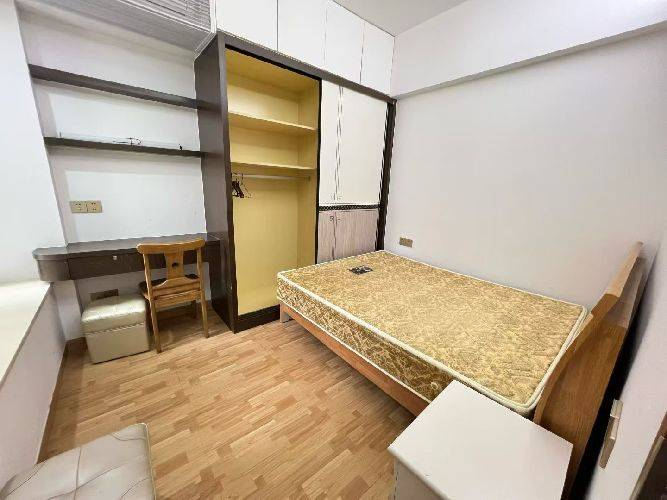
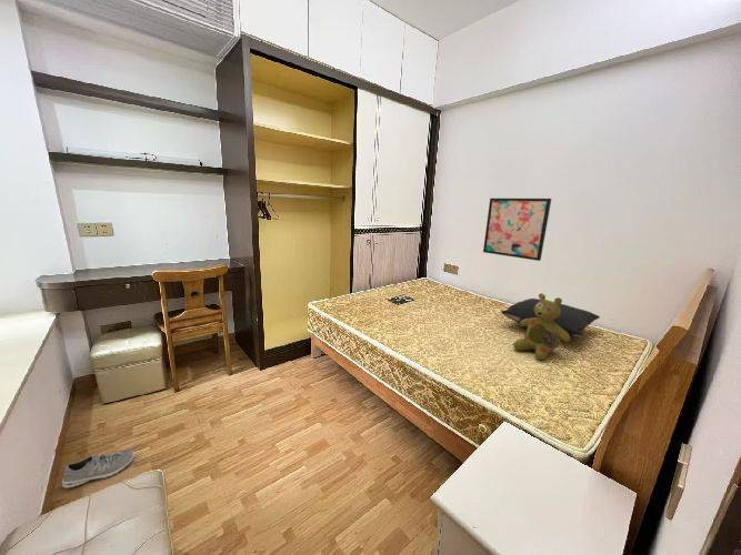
+ wall art [482,198,552,262]
+ stuffed bear [512,292,571,361]
+ pillow [500,297,601,339]
+ sneaker [61,448,136,490]
